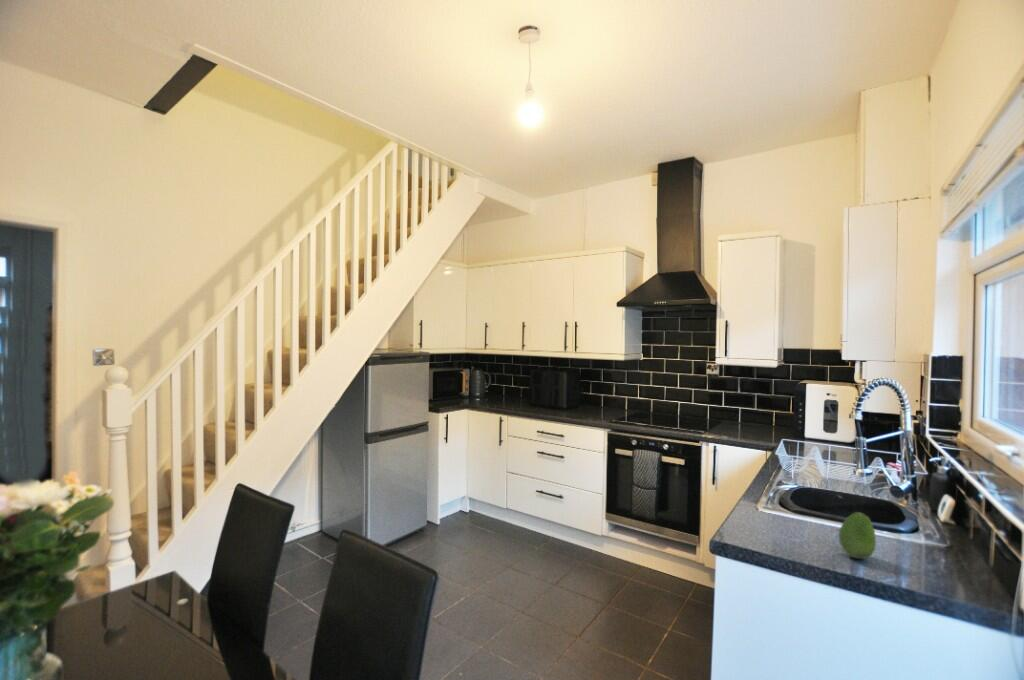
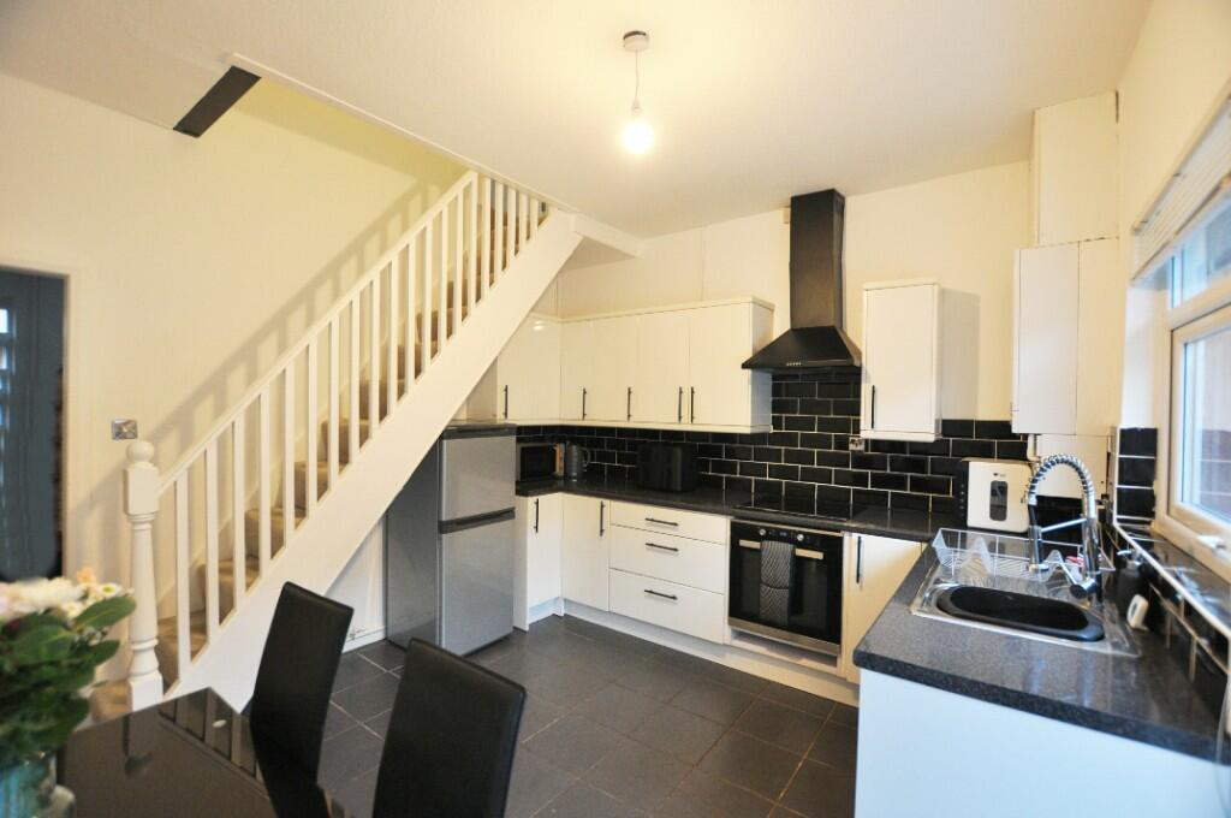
- fruit [838,511,877,560]
